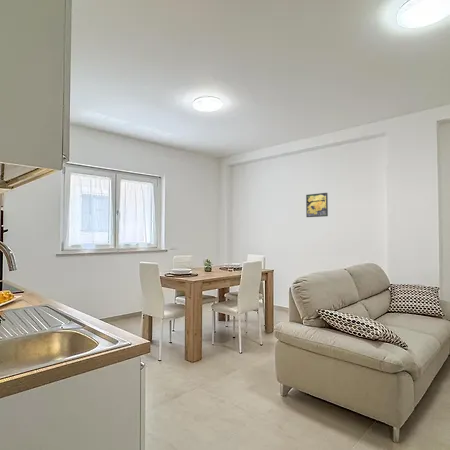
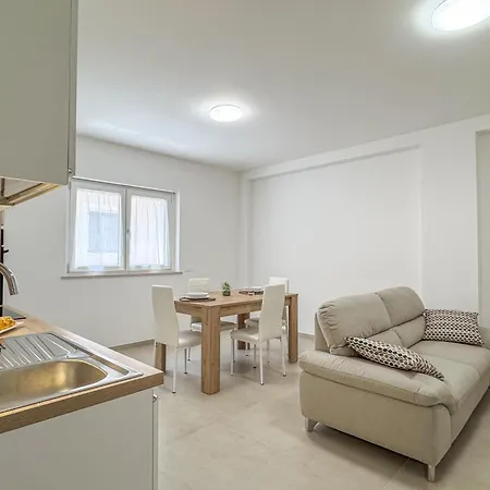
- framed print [305,192,329,218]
